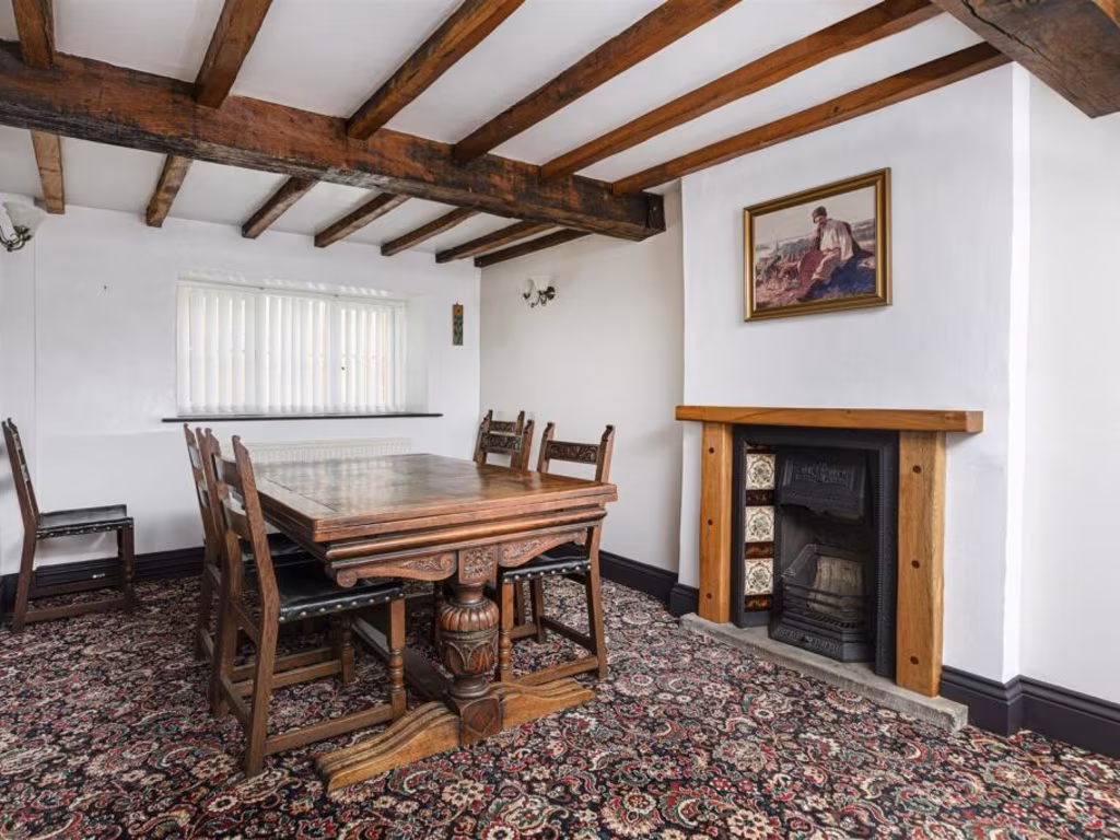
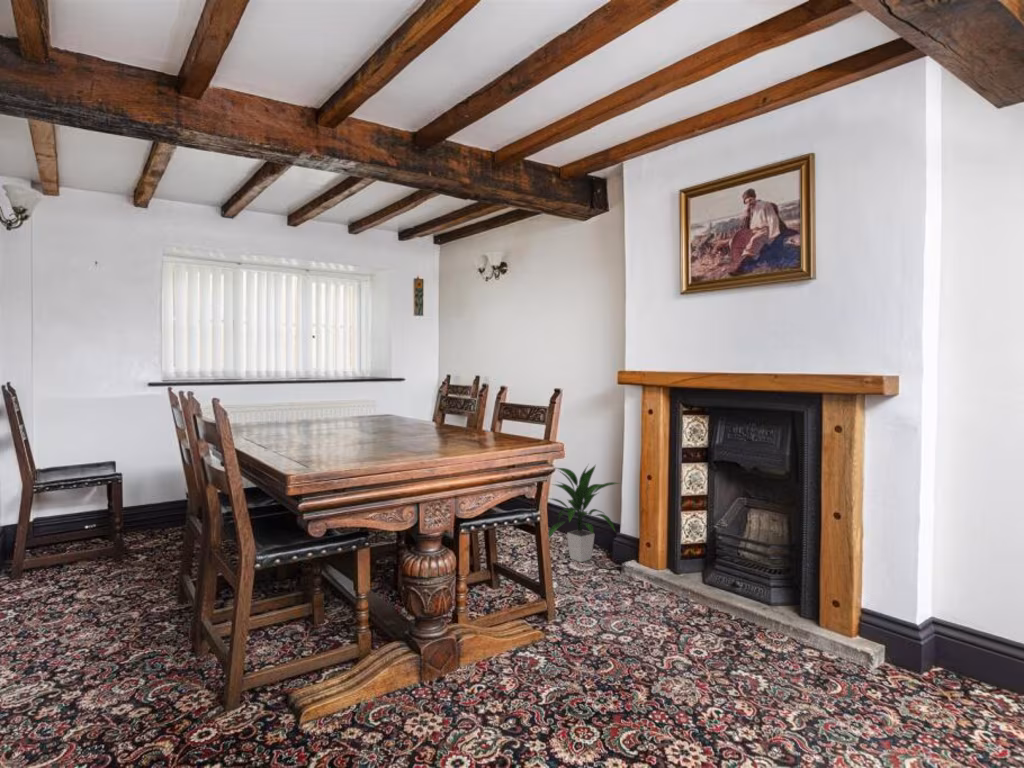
+ indoor plant [547,464,622,563]
